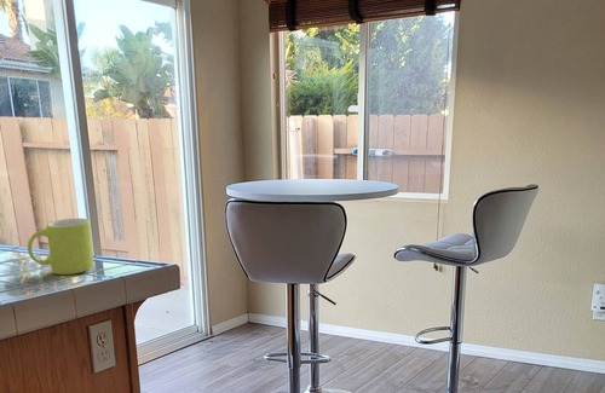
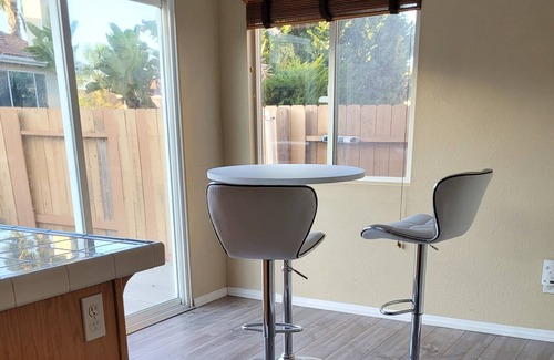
- mug [27,218,94,276]
